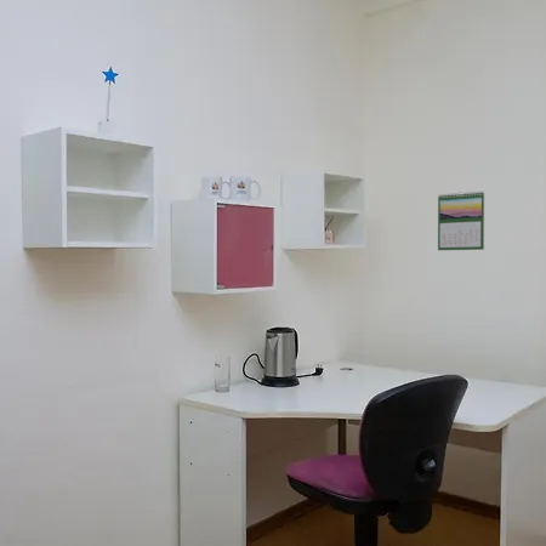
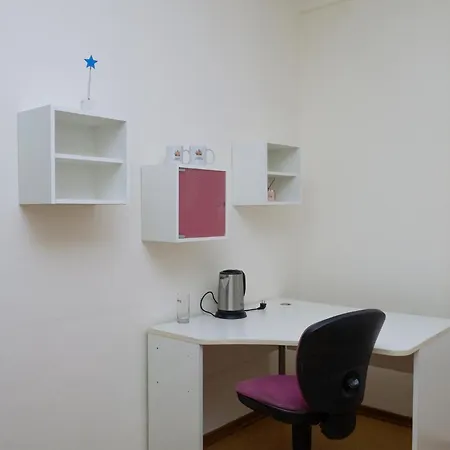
- calendar [437,190,485,251]
